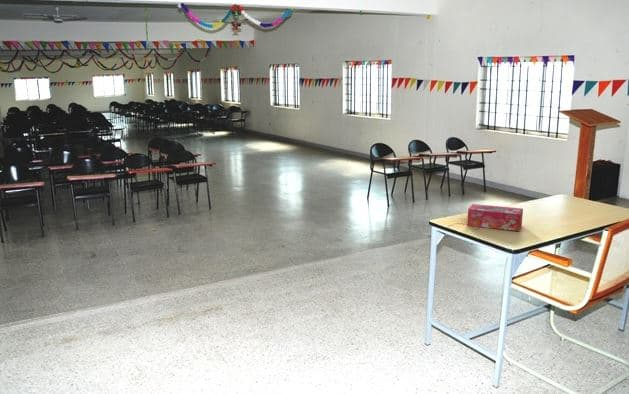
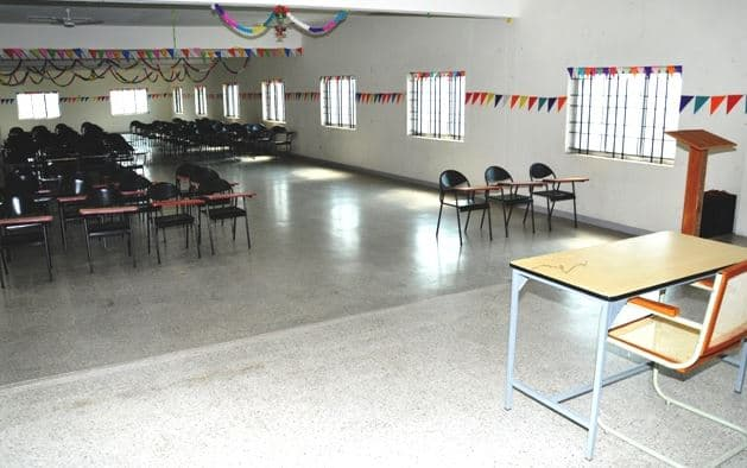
- tissue box [466,203,524,232]
